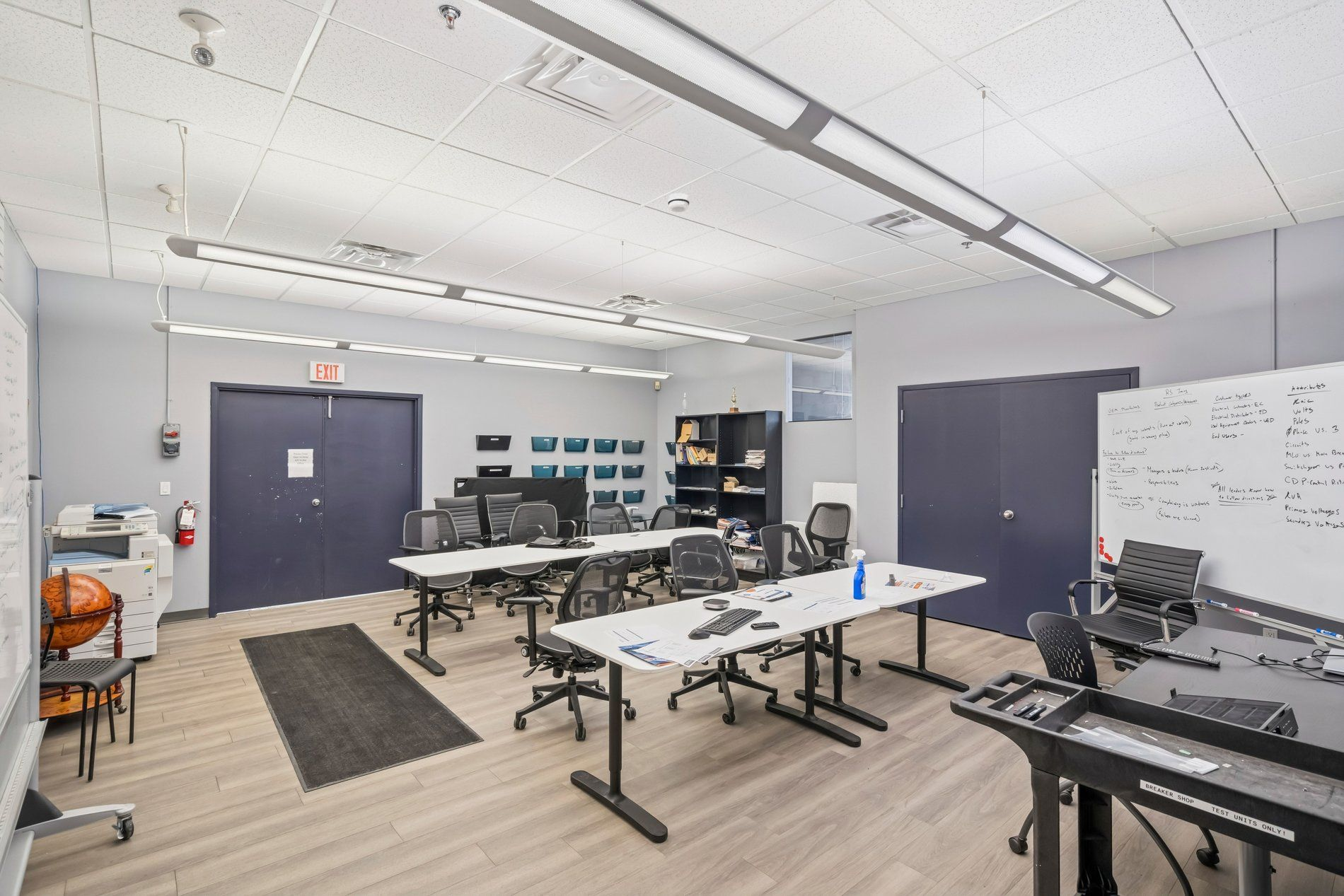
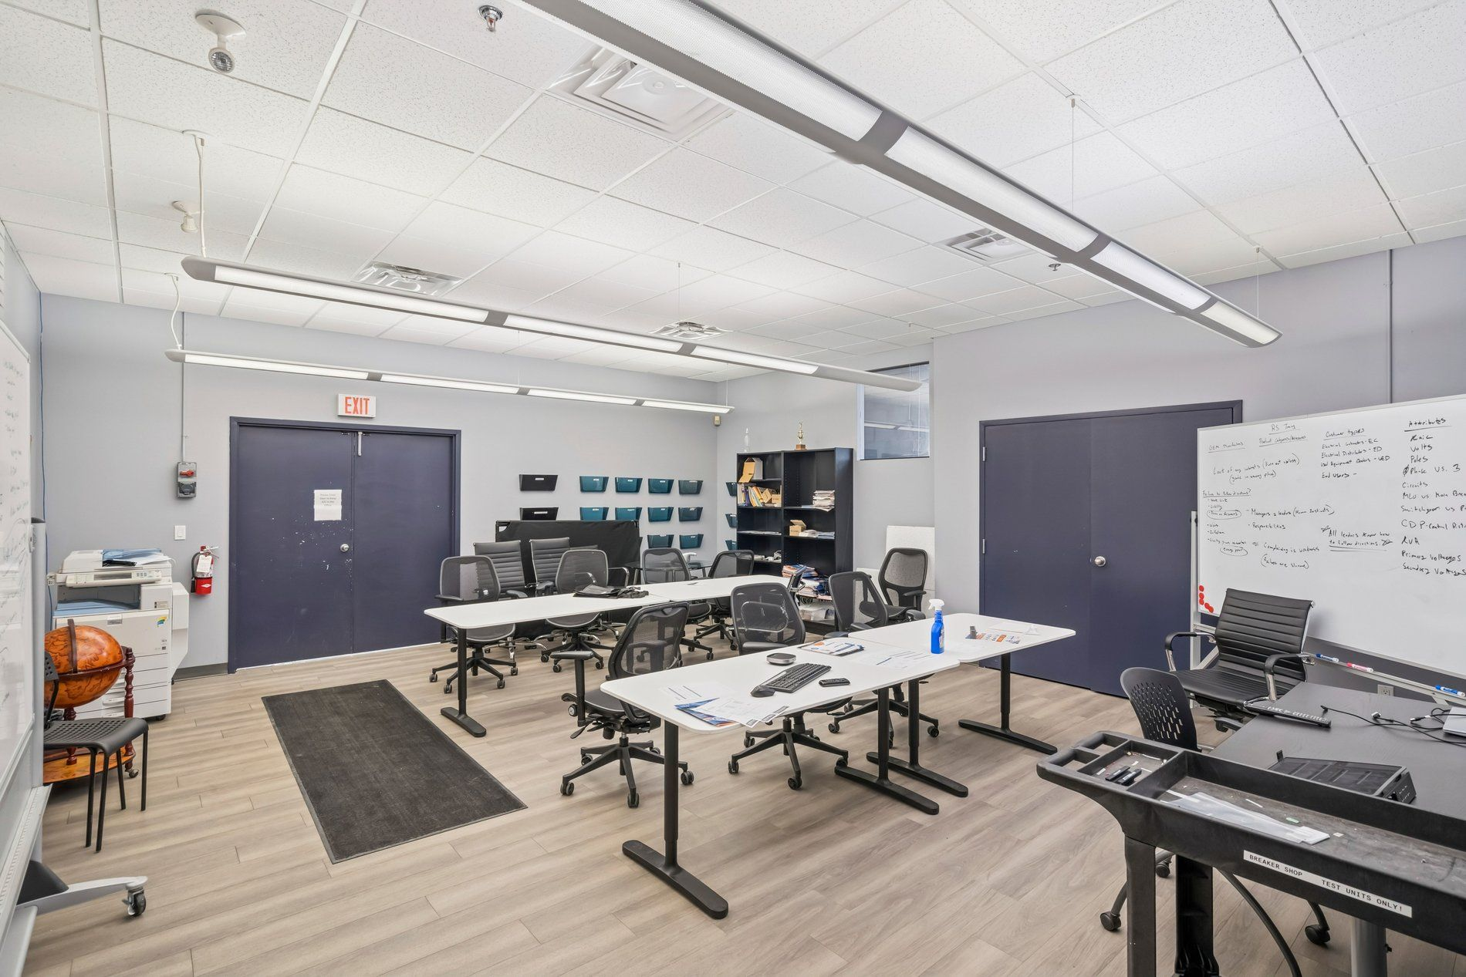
- smoke detector [667,192,690,213]
